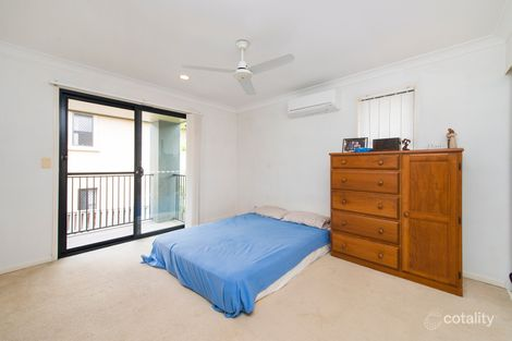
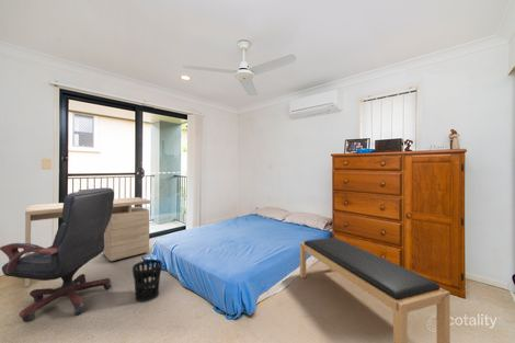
+ bench [299,237,451,343]
+ desk [24,196,151,288]
+ wastebasket [131,259,163,304]
+ office chair [0,187,115,323]
